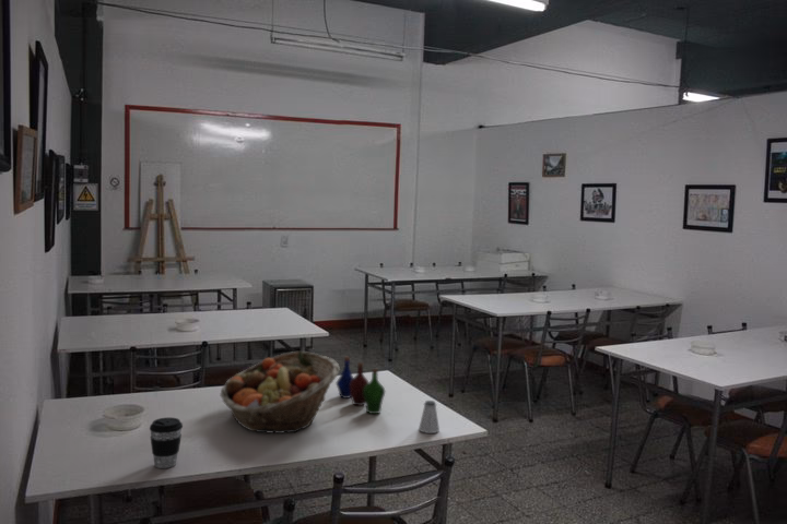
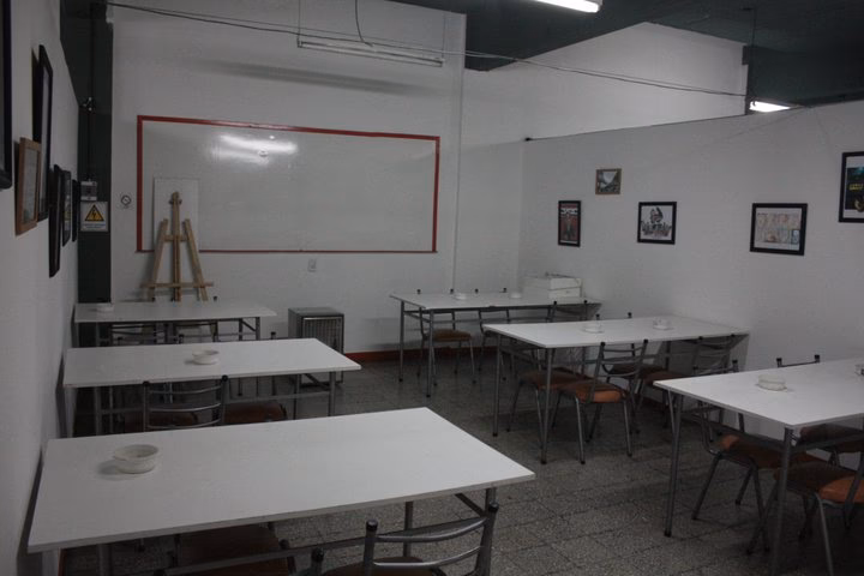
- coffee cup [149,417,184,469]
- fruit basket [219,350,341,434]
- bottle [334,356,386,415]
- saltshaker [418,400,441,434]
